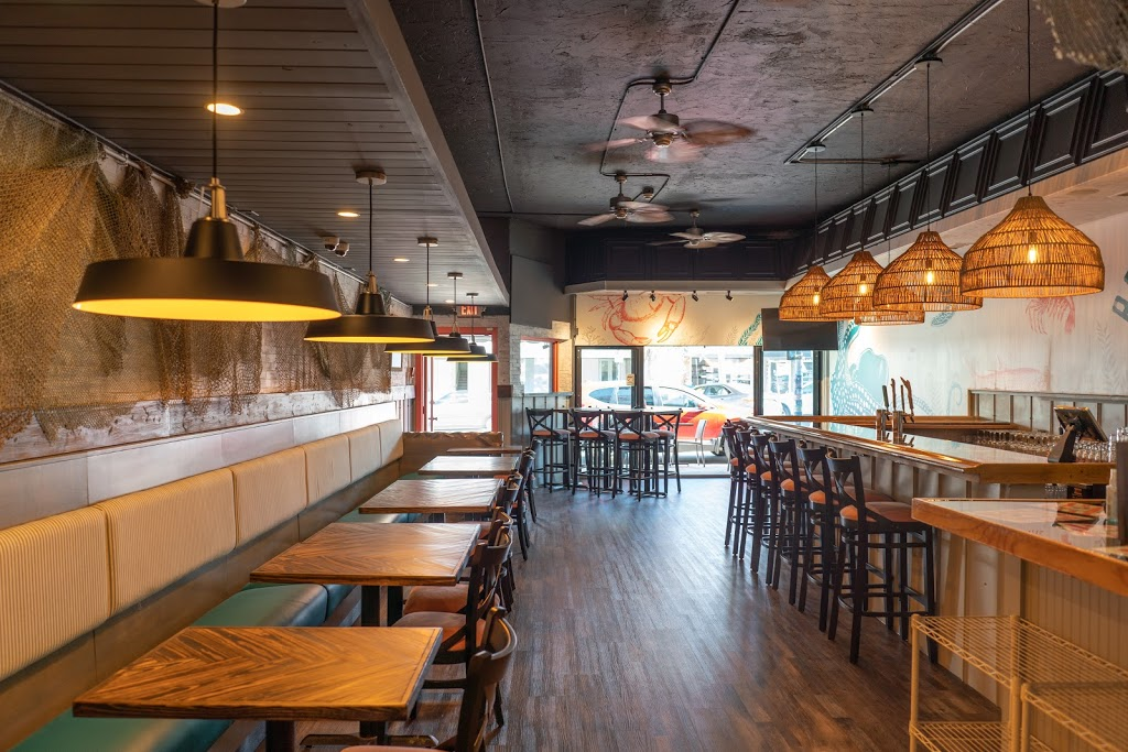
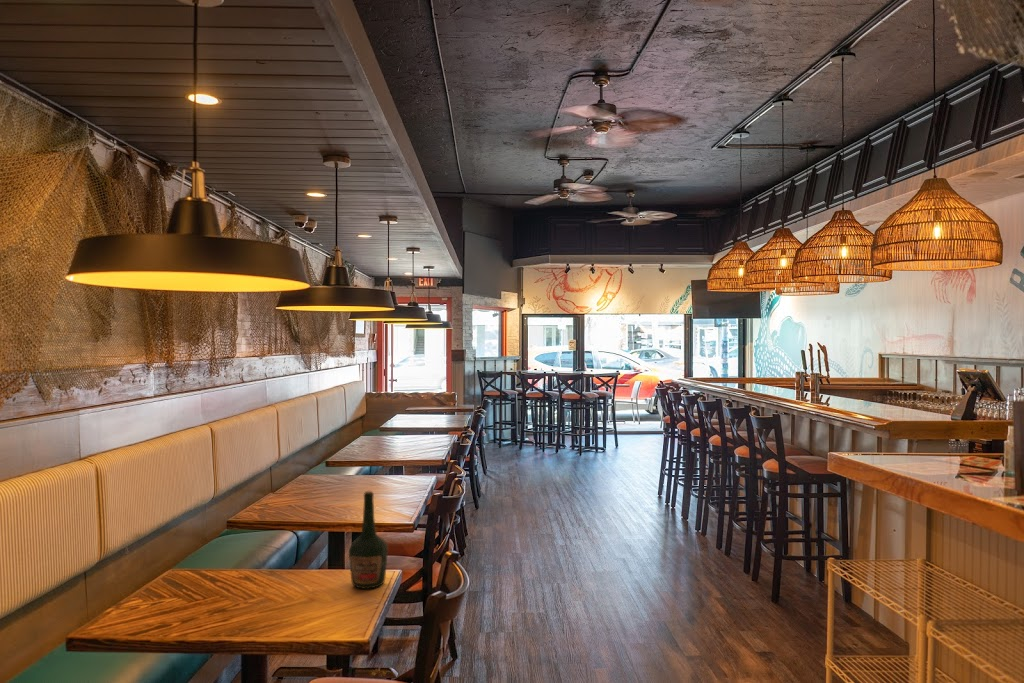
+ bottle [348,490,389,590]
